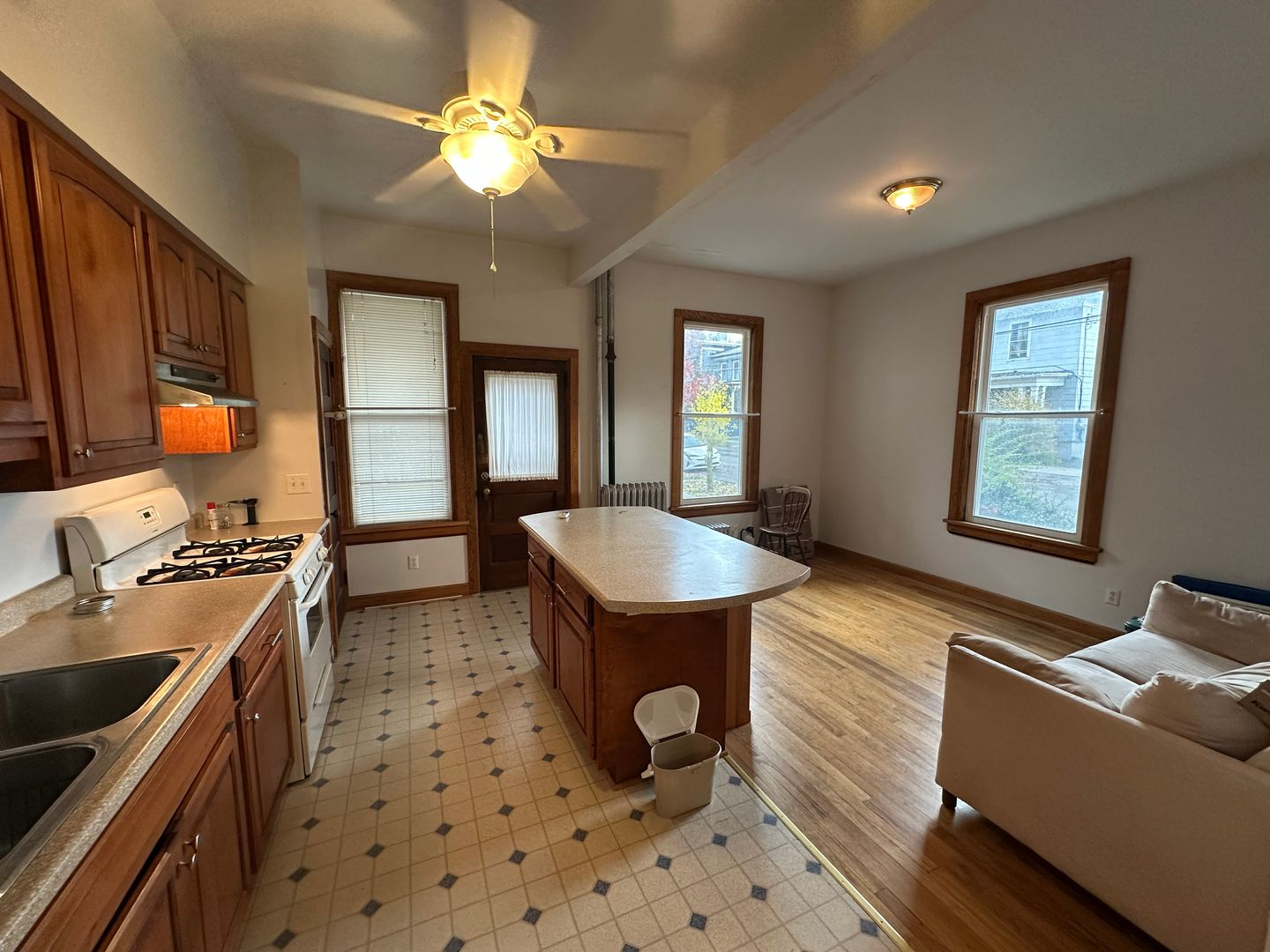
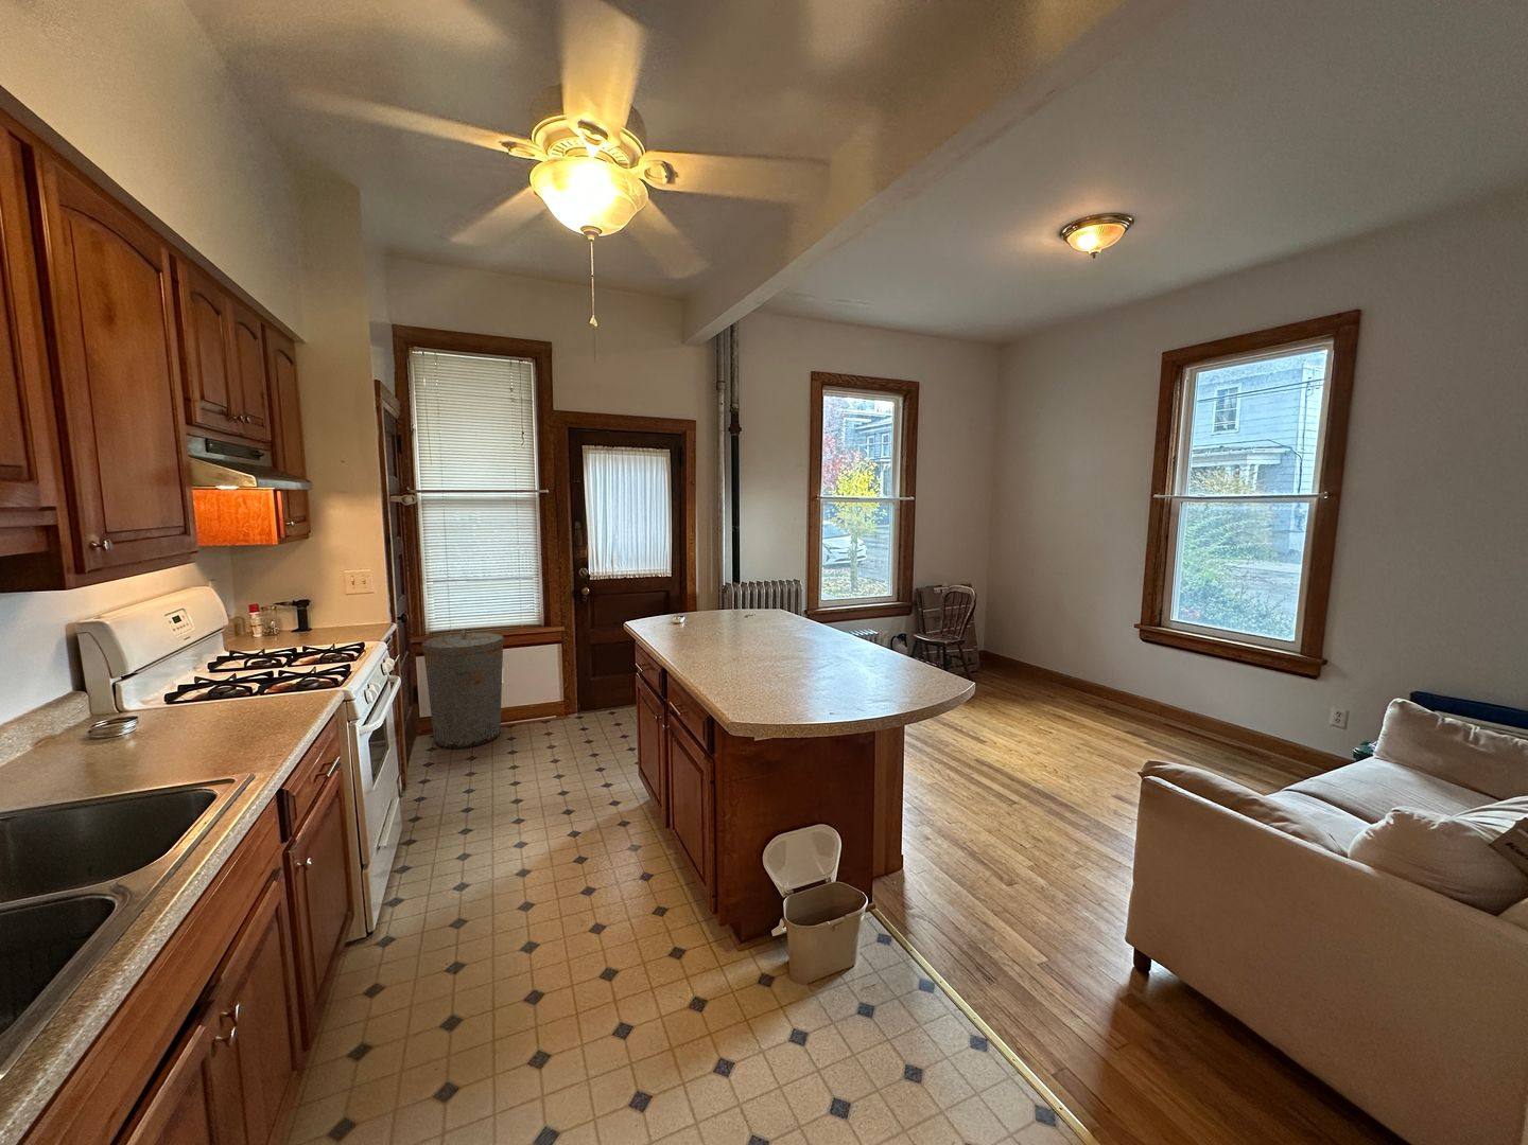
+ trash can [421,629,505,749]
